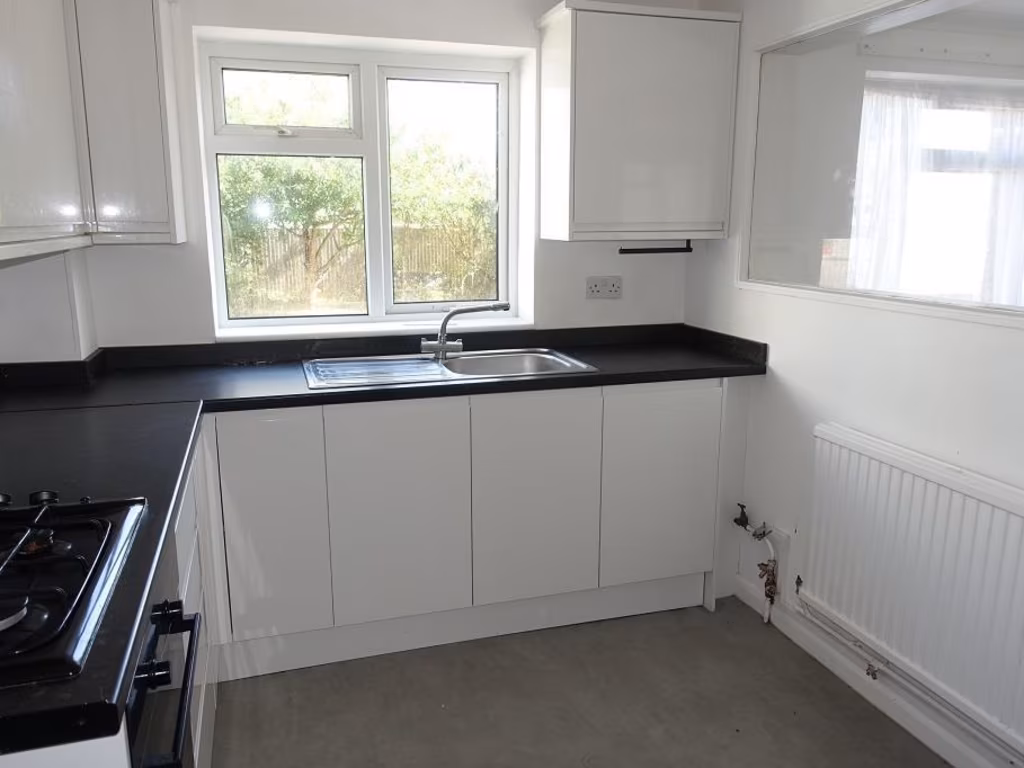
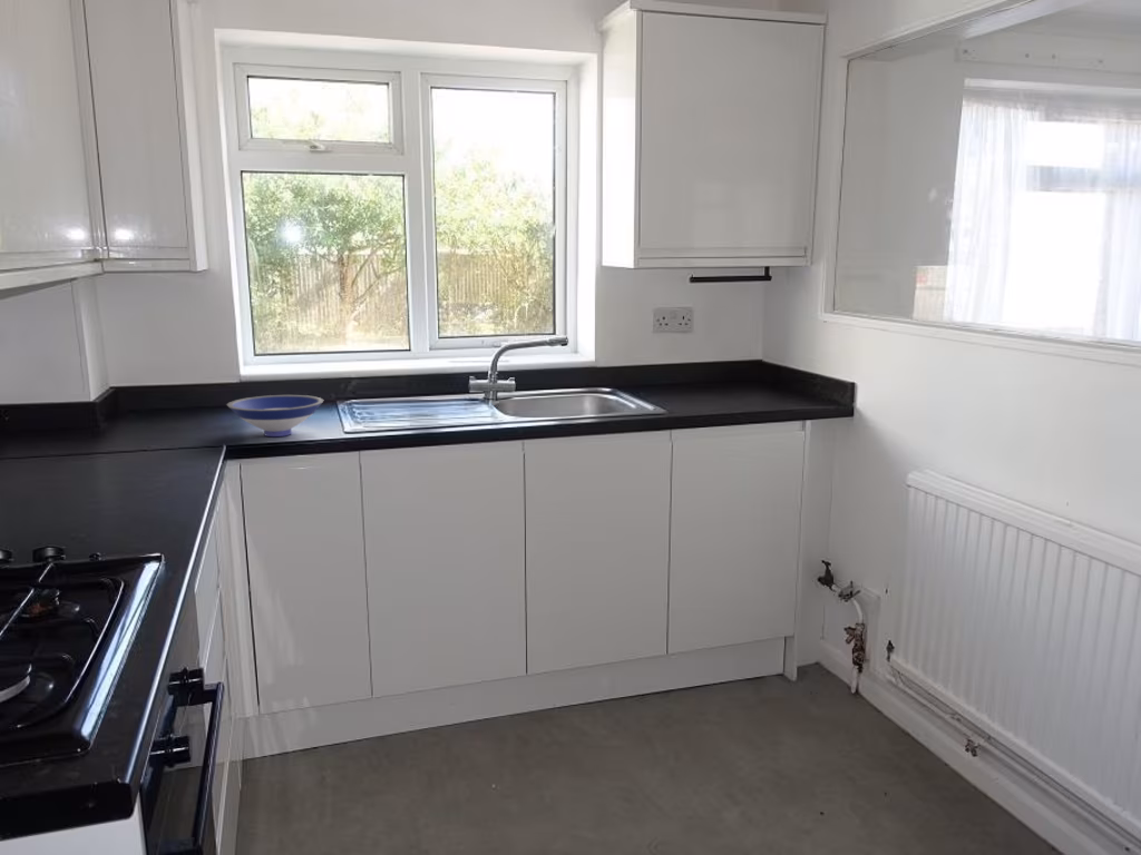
+ bowl [225,394,324,438]
